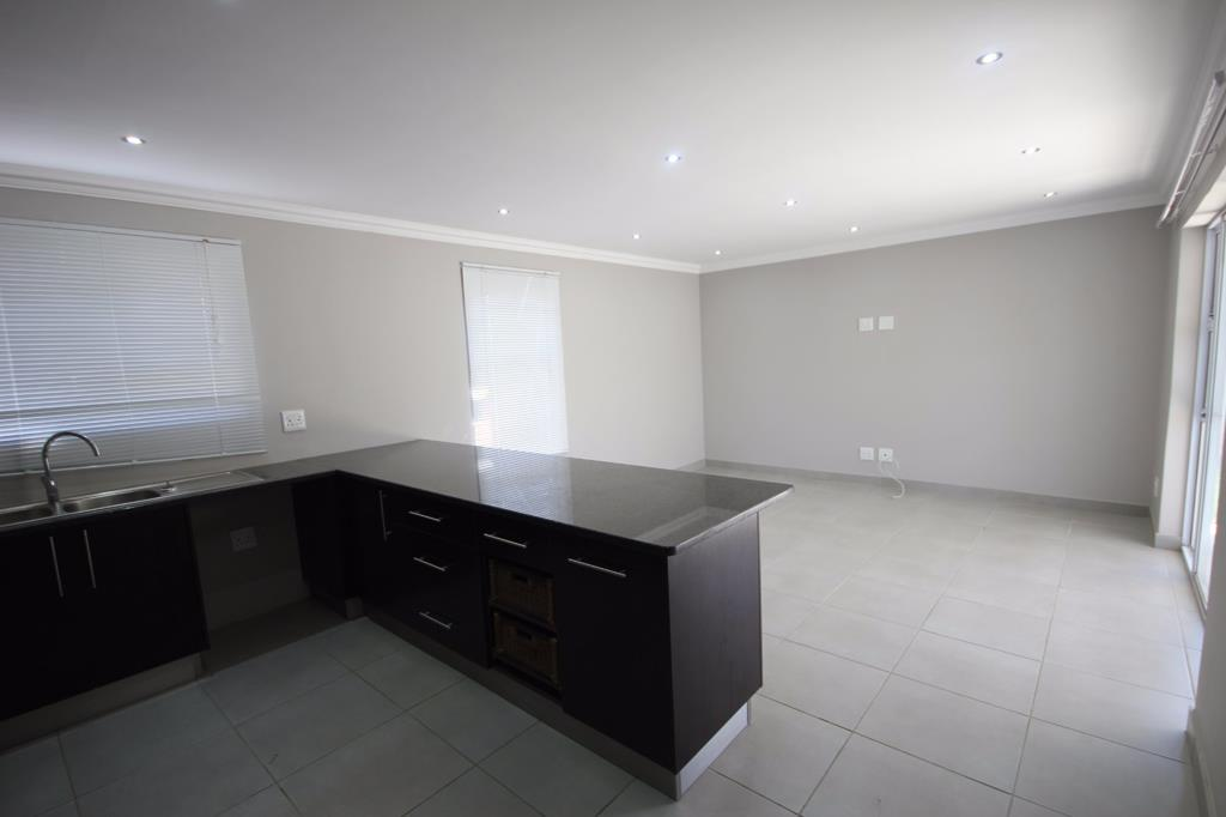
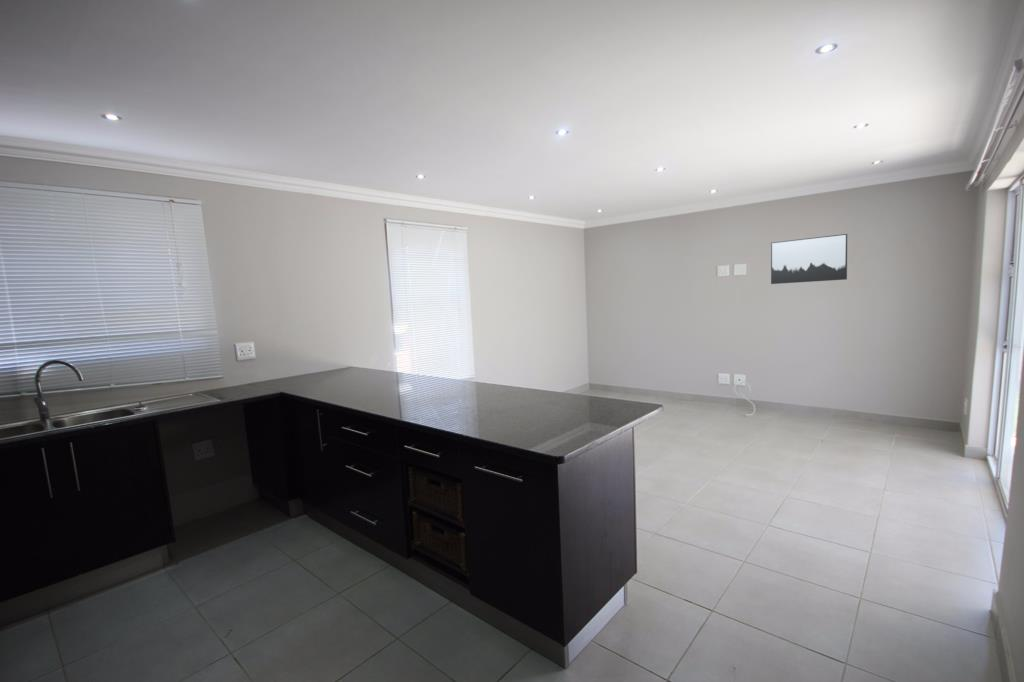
+ wall art [770,233,848,285]
